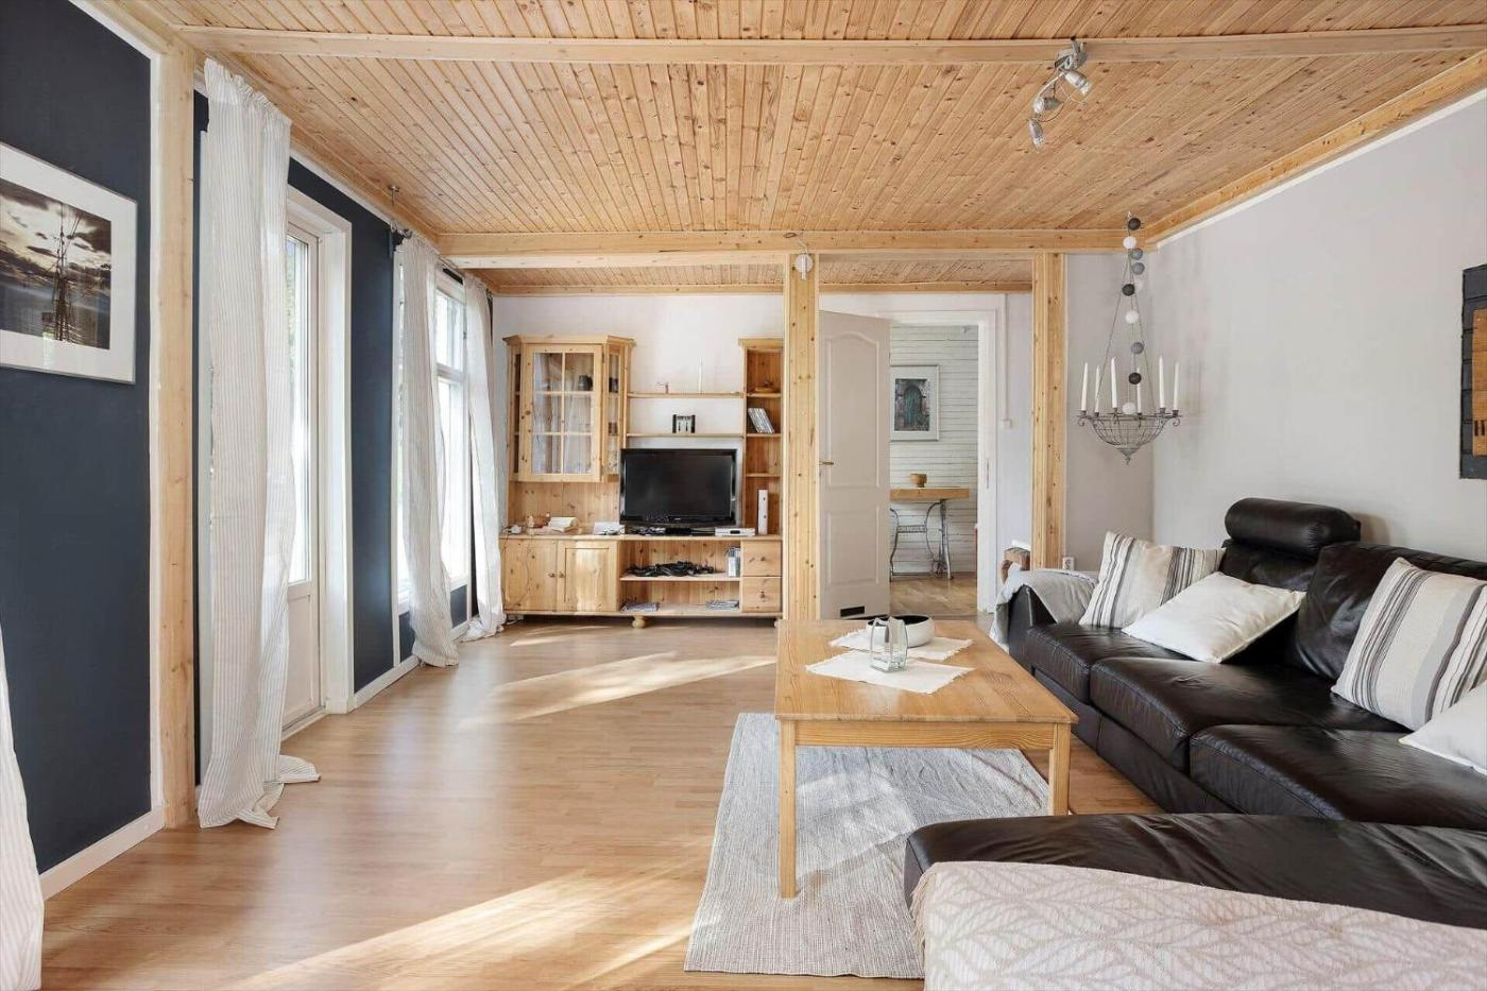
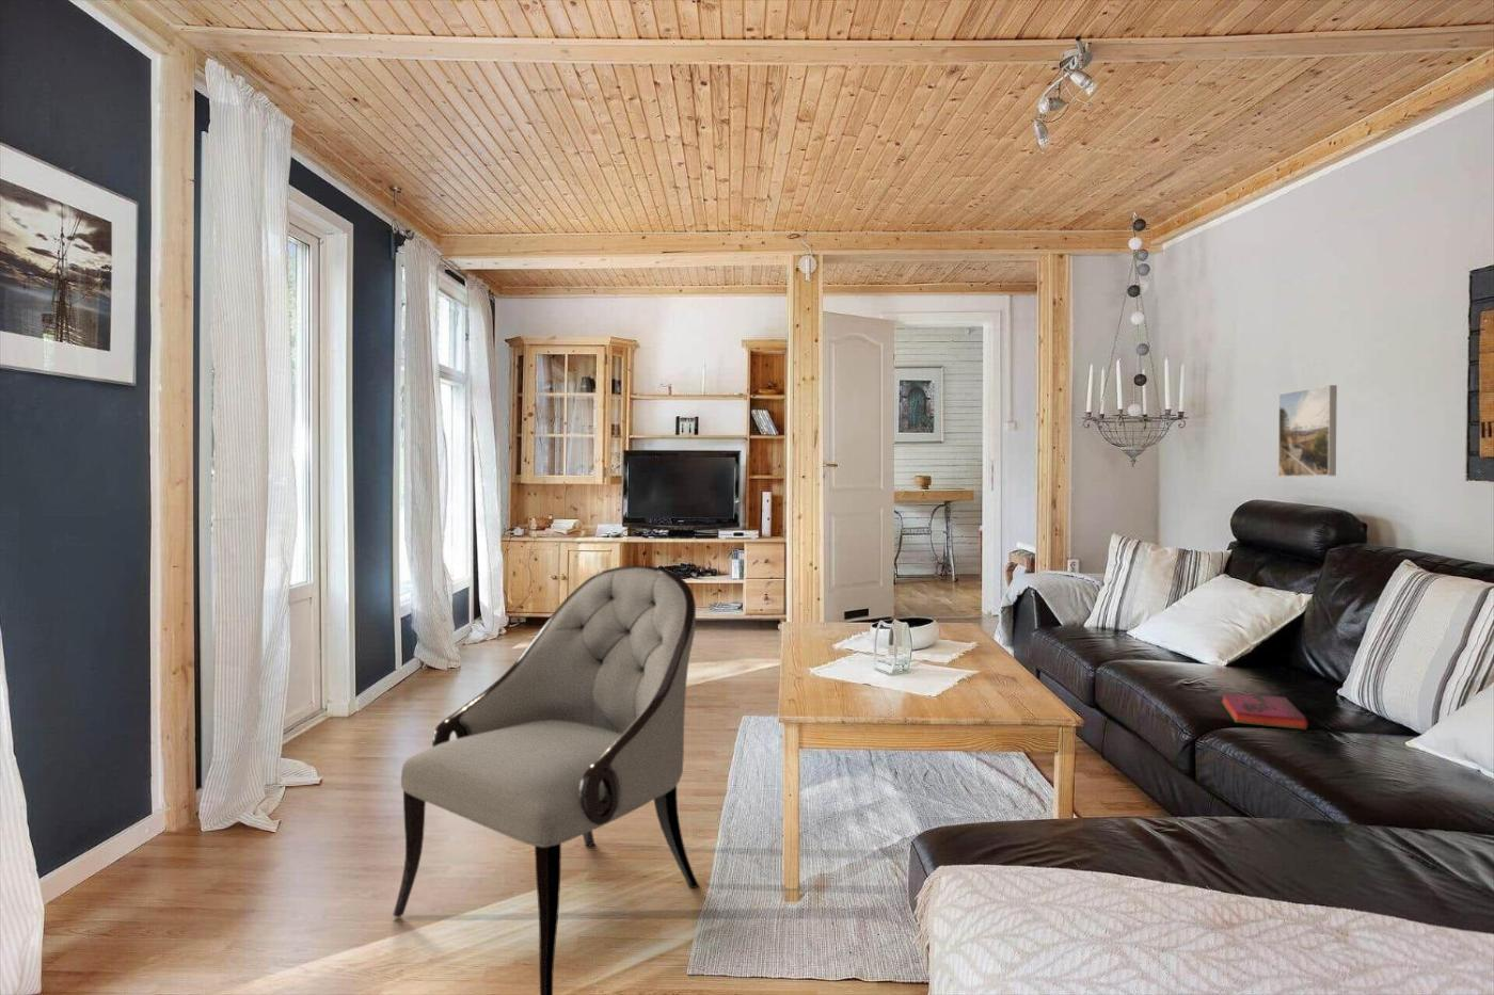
+ hardback book [1220,691,1310,731]
+ armchair [392,564,700,995]
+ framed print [1277,384,1338,478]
